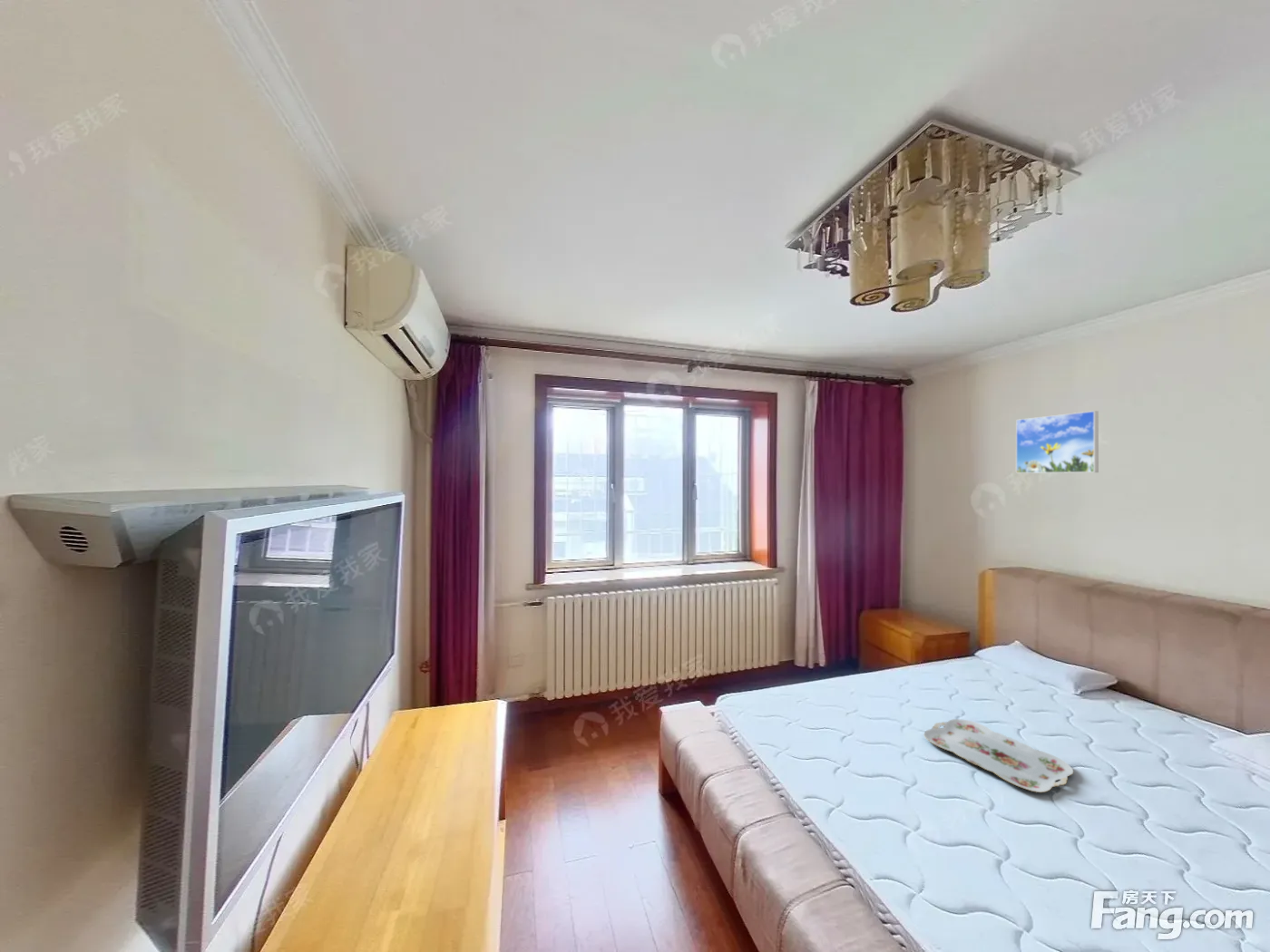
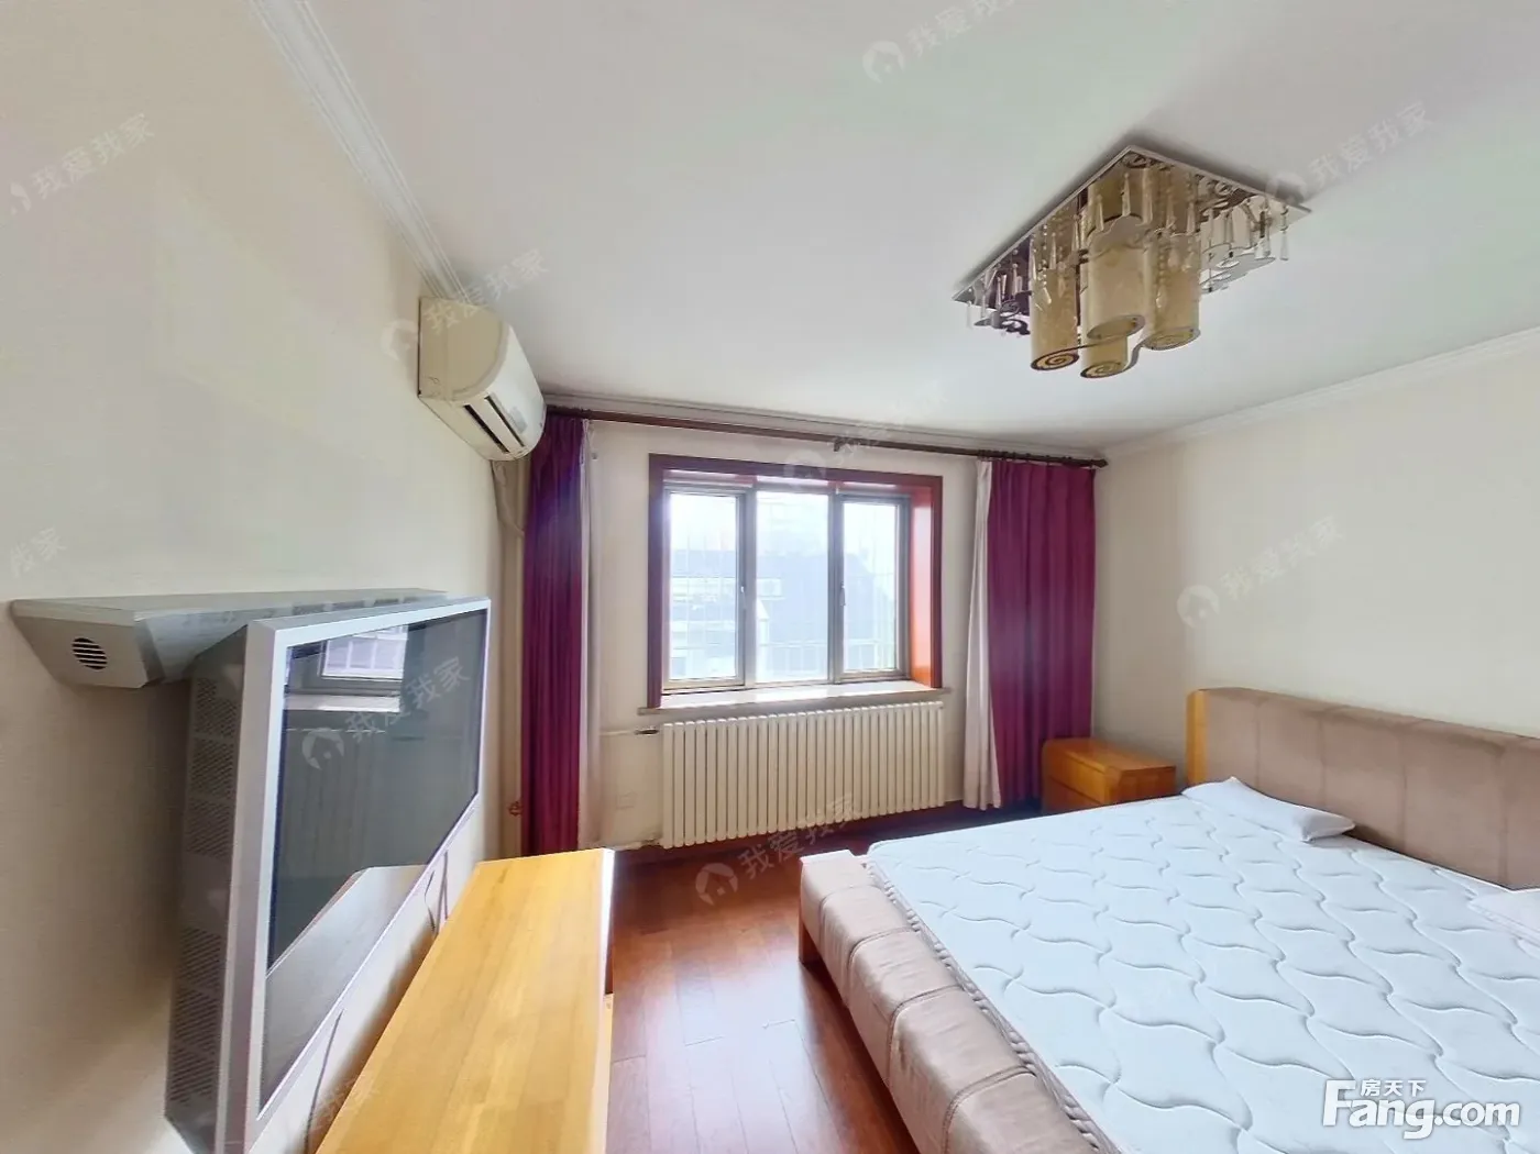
- serving tray [923,718,1074,793]
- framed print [1015,410,1099,474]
